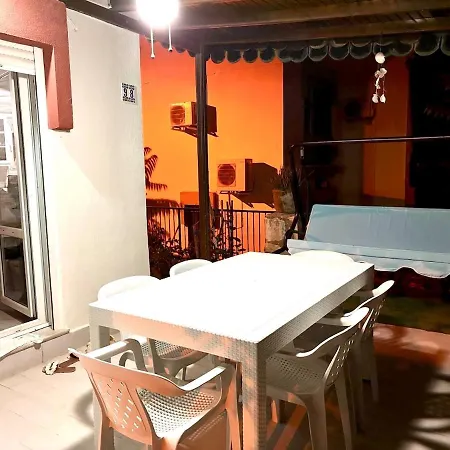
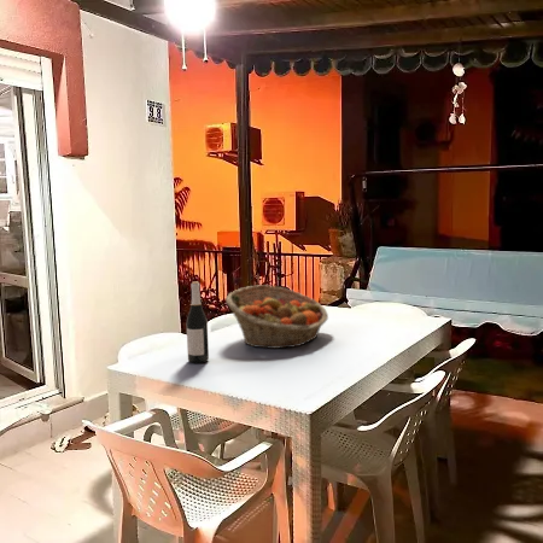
+ fruit basket [224,284,329,350]
+ wine bottle [186,281,210,364]
